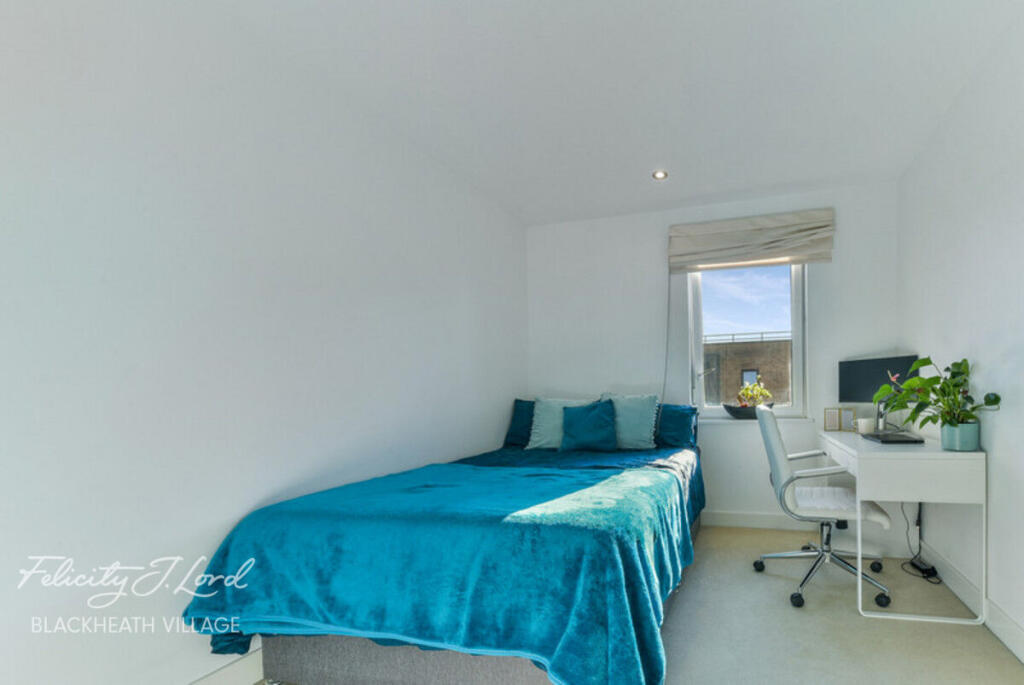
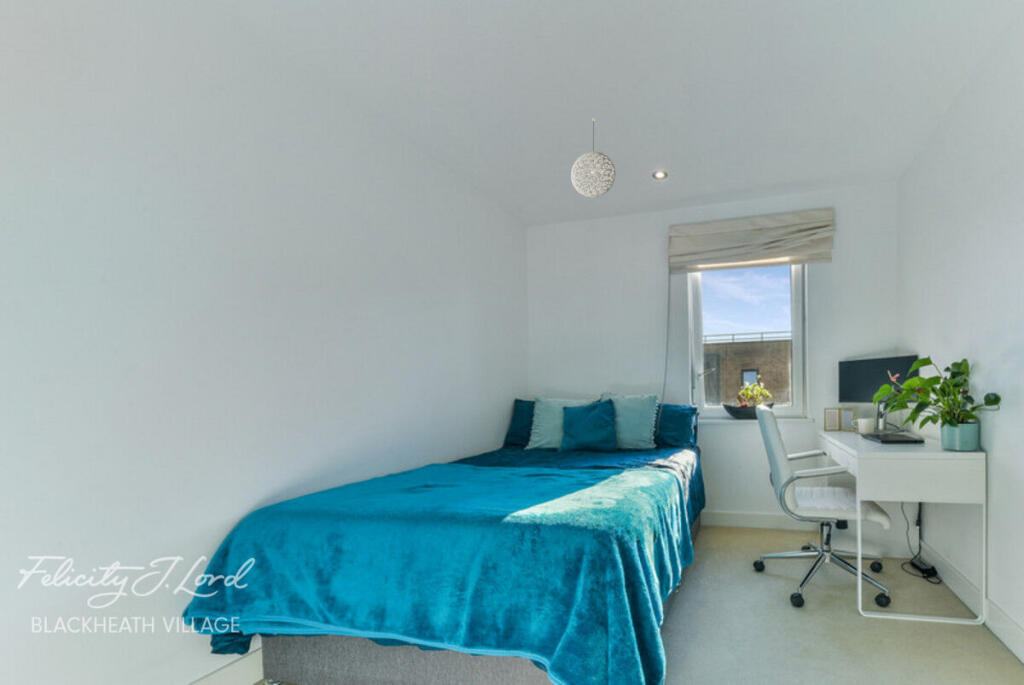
+ pendant light [570,117,617,199]
